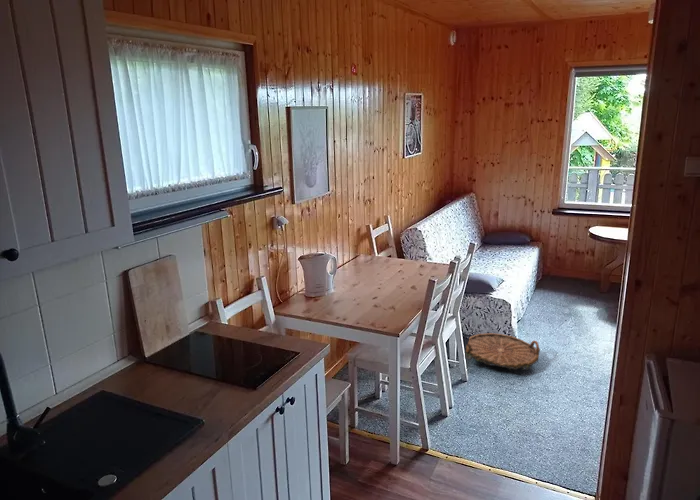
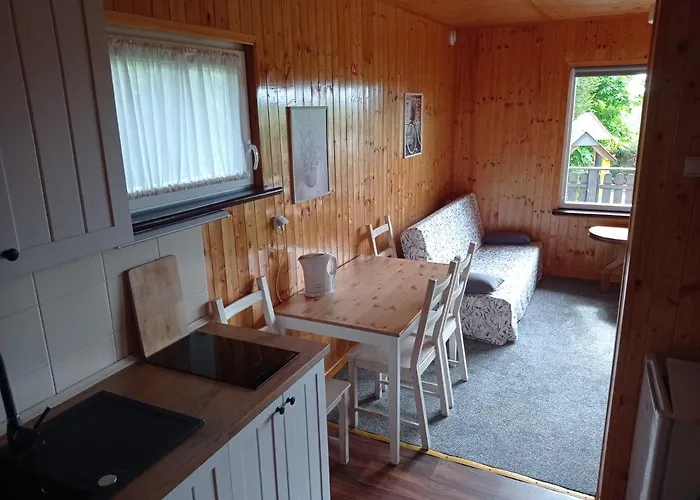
- woven basket [464,332,541,372]
